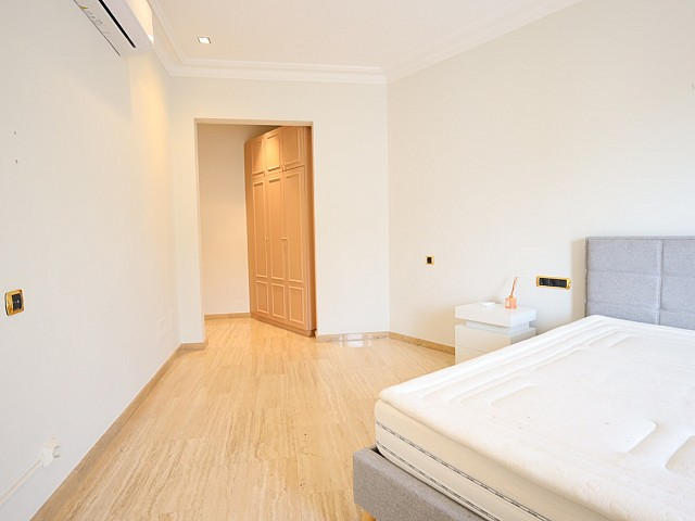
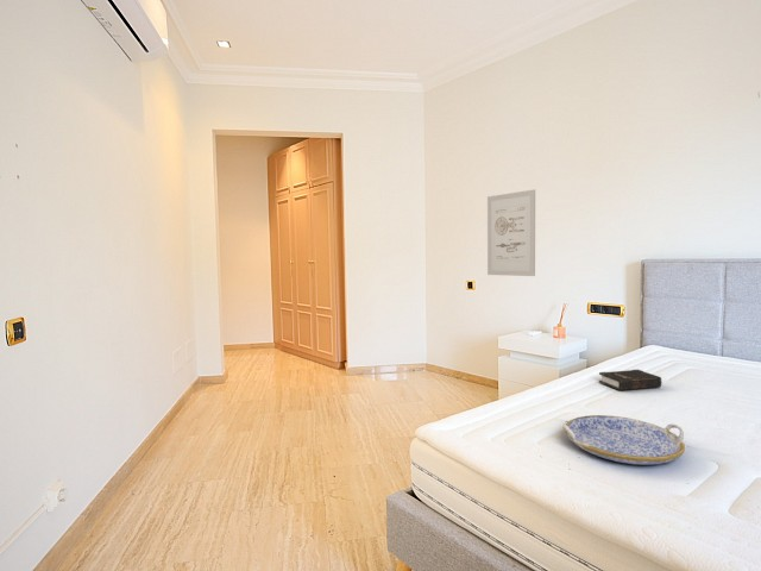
+ hardback book [598,369,662,391]
+ wall art [486,188,536,277]
+ serving tray [561,414,686,466]
